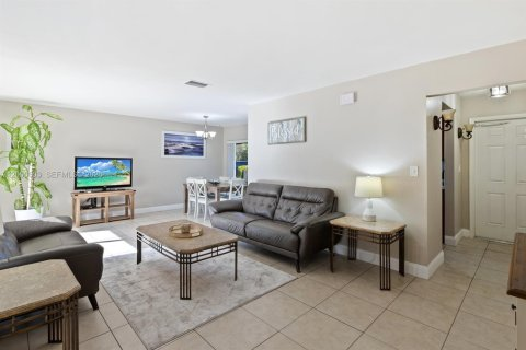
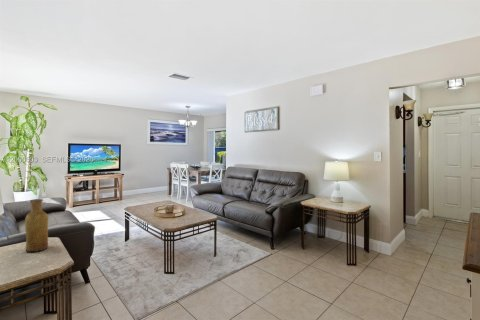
+ vase [24,198,49,253]
